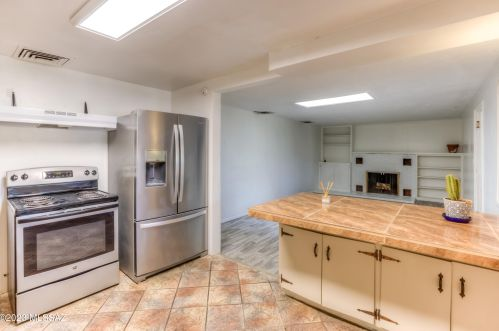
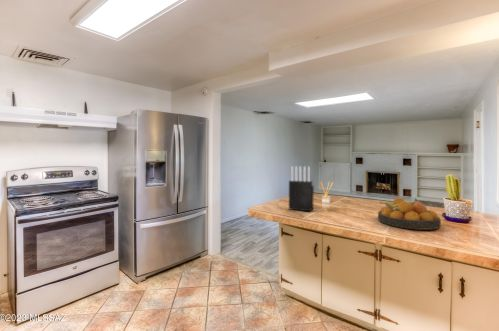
+ fruit bowl [377,197,442,231]
+ knife block [288,165,315,212]
